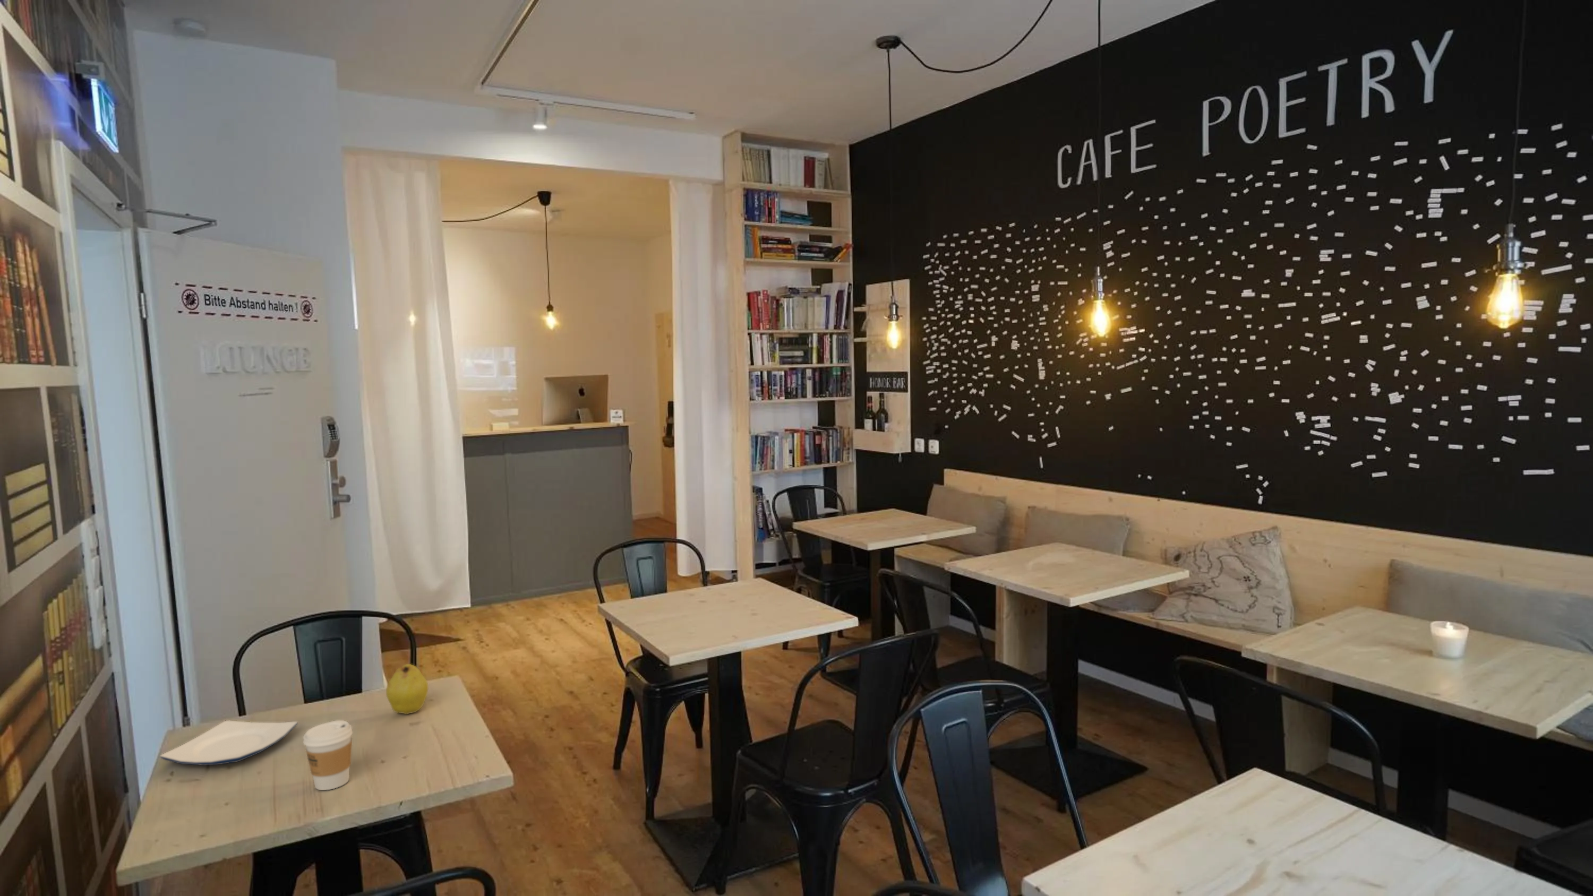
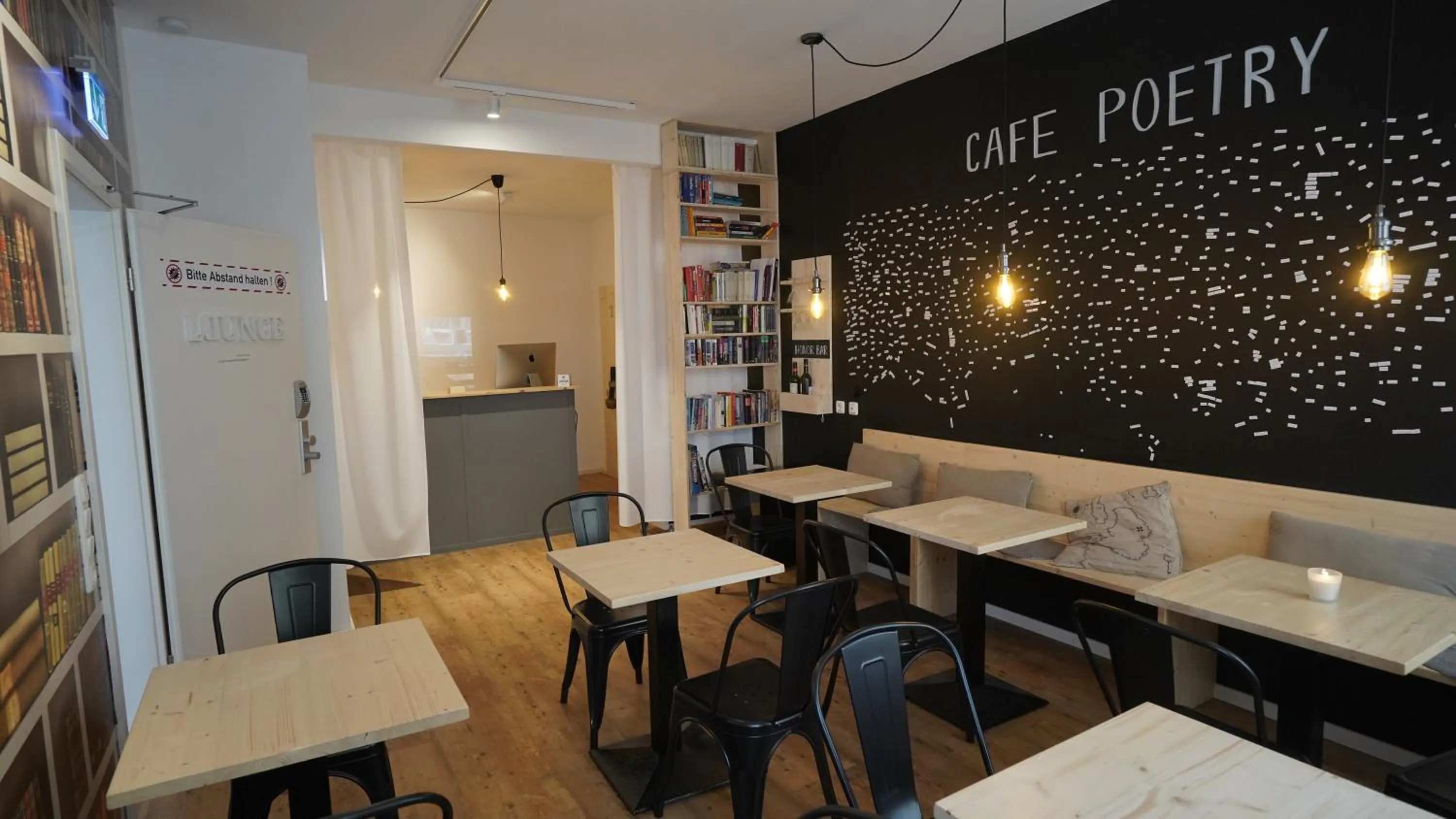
- fruit [385,663,429,715]
- plate [160,720,299,766]
- coffee cup [303,720,353,791]
